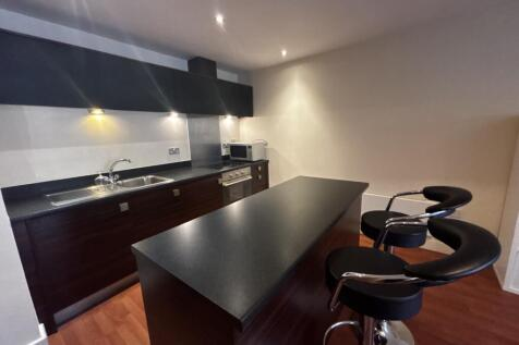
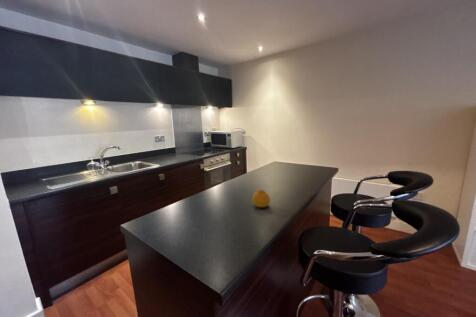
+ fruit [252,189,271,208]
